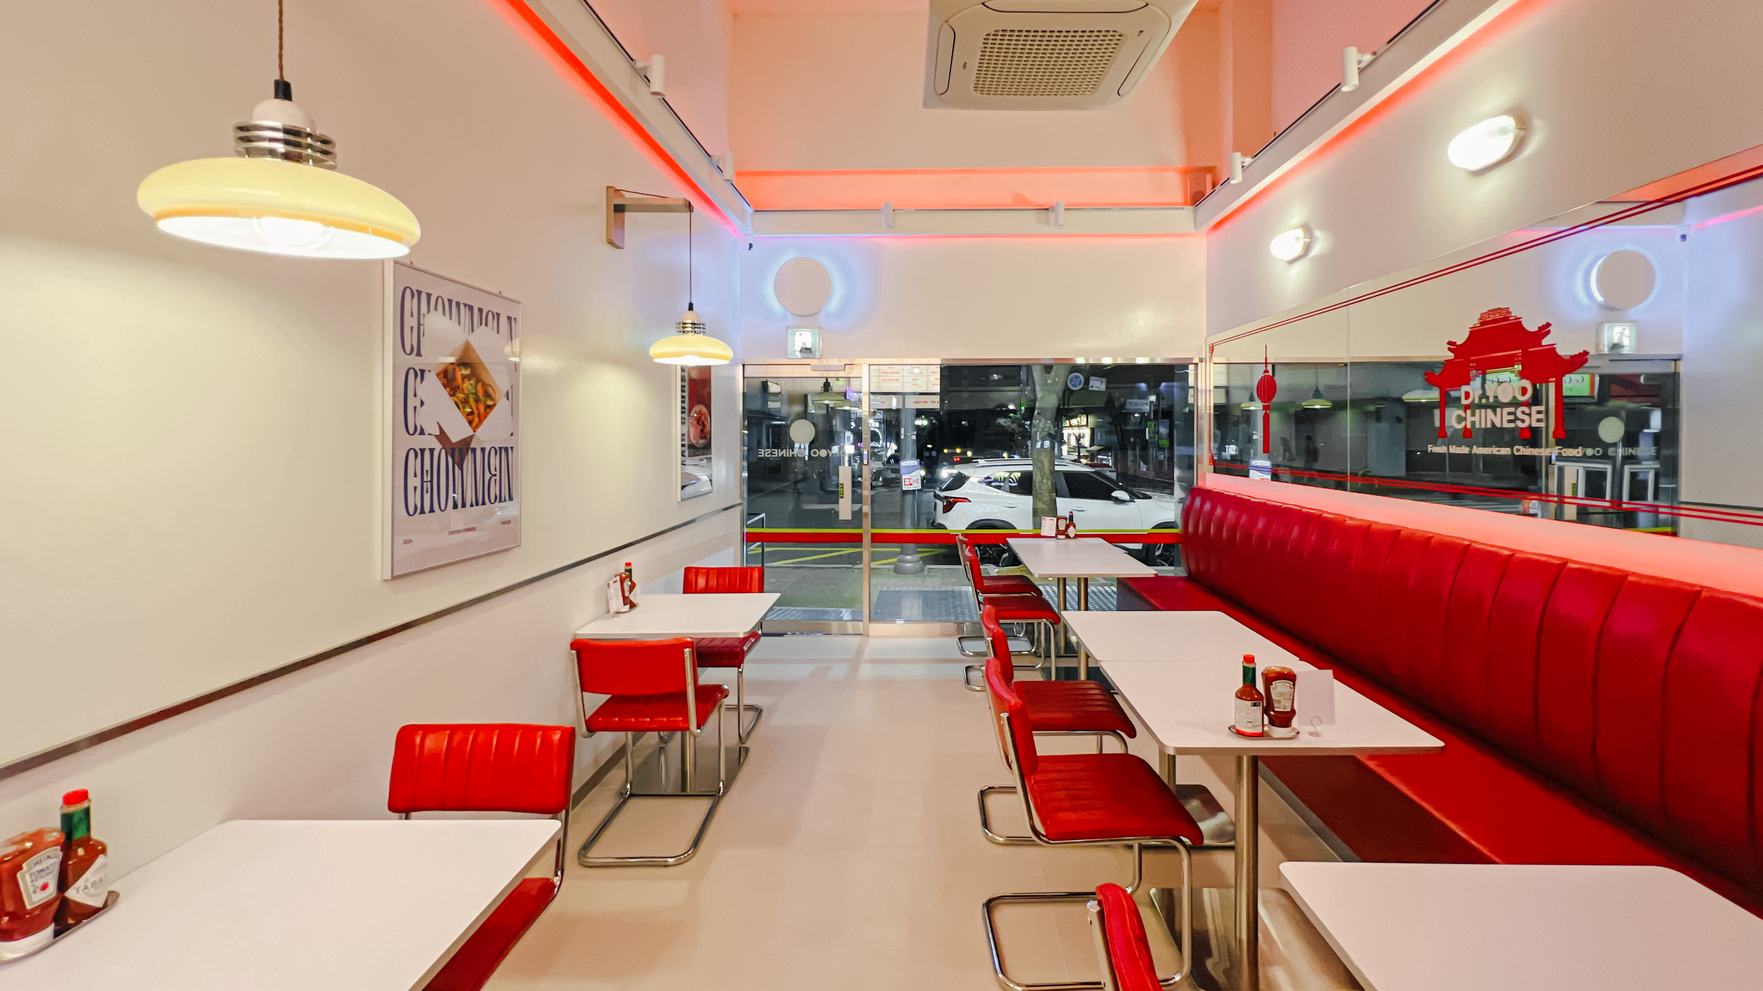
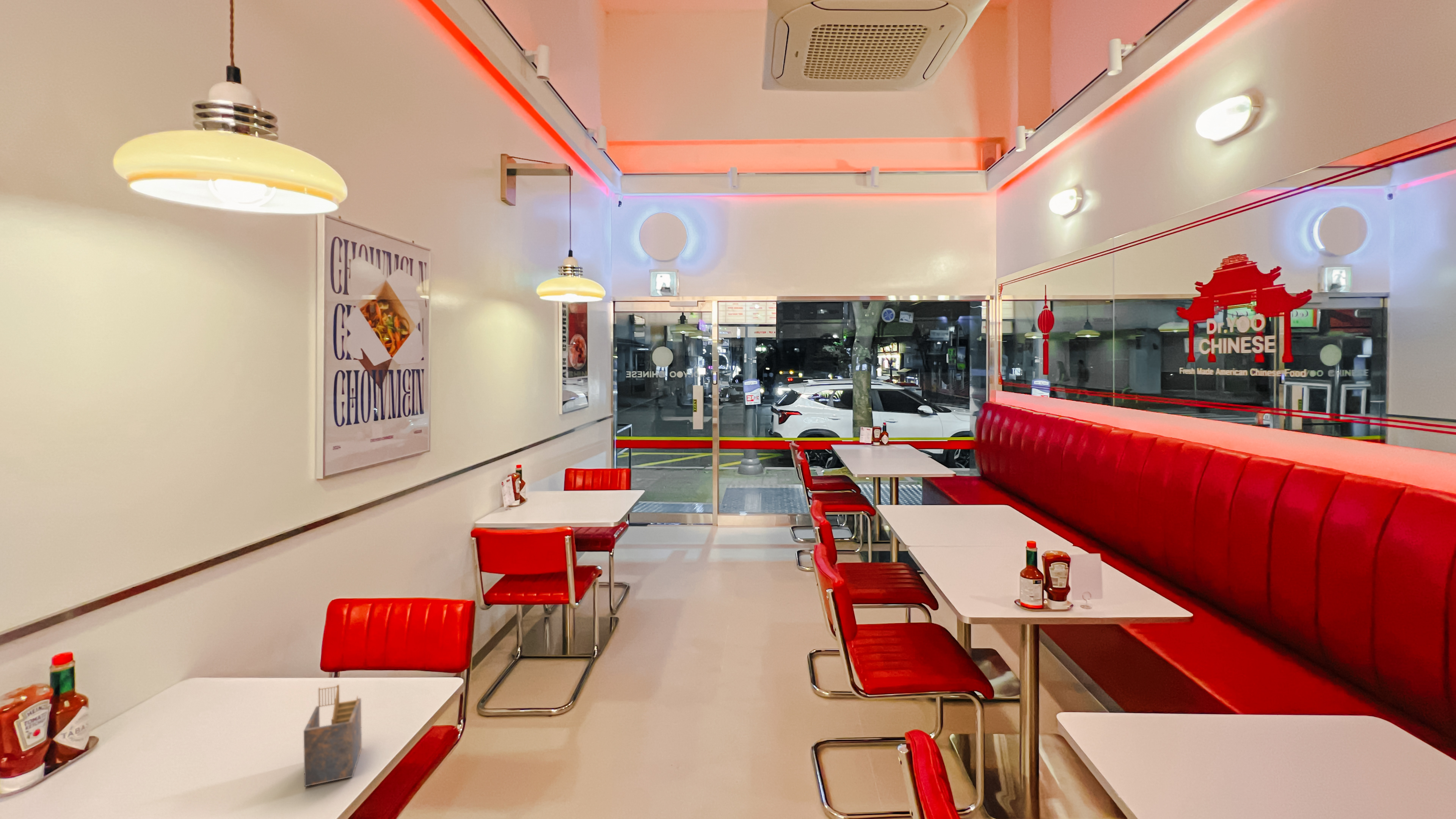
+ napkin holder [303,684,362,787]
